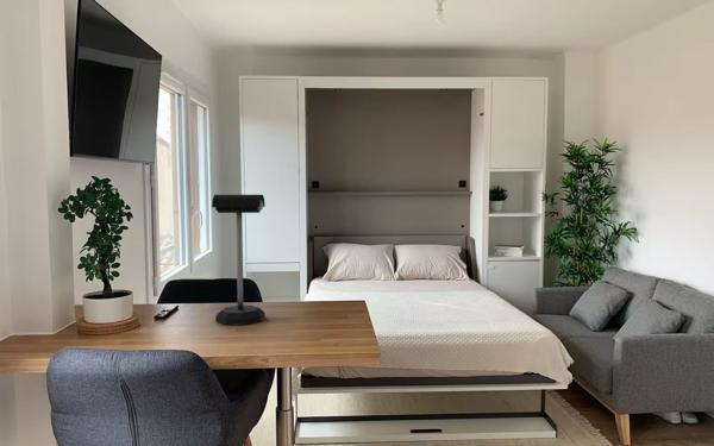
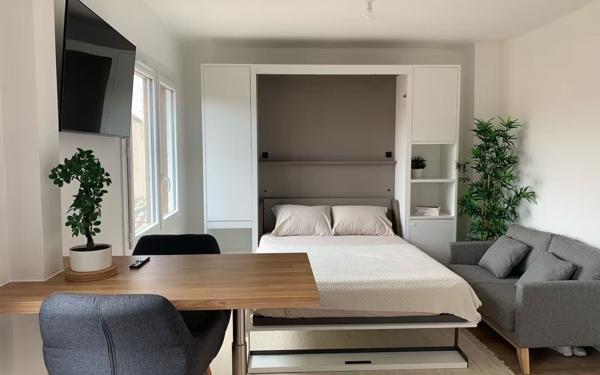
- mailbox [211,194,267,326]
